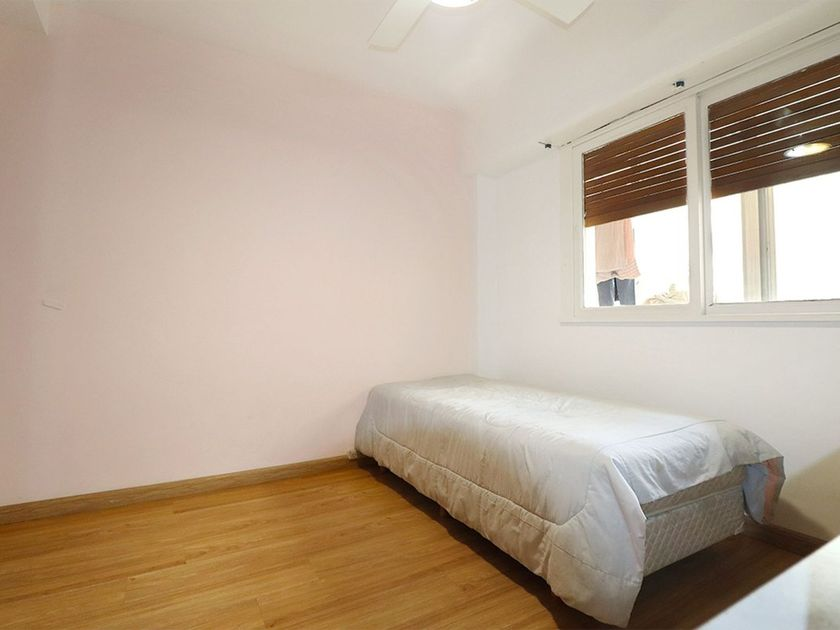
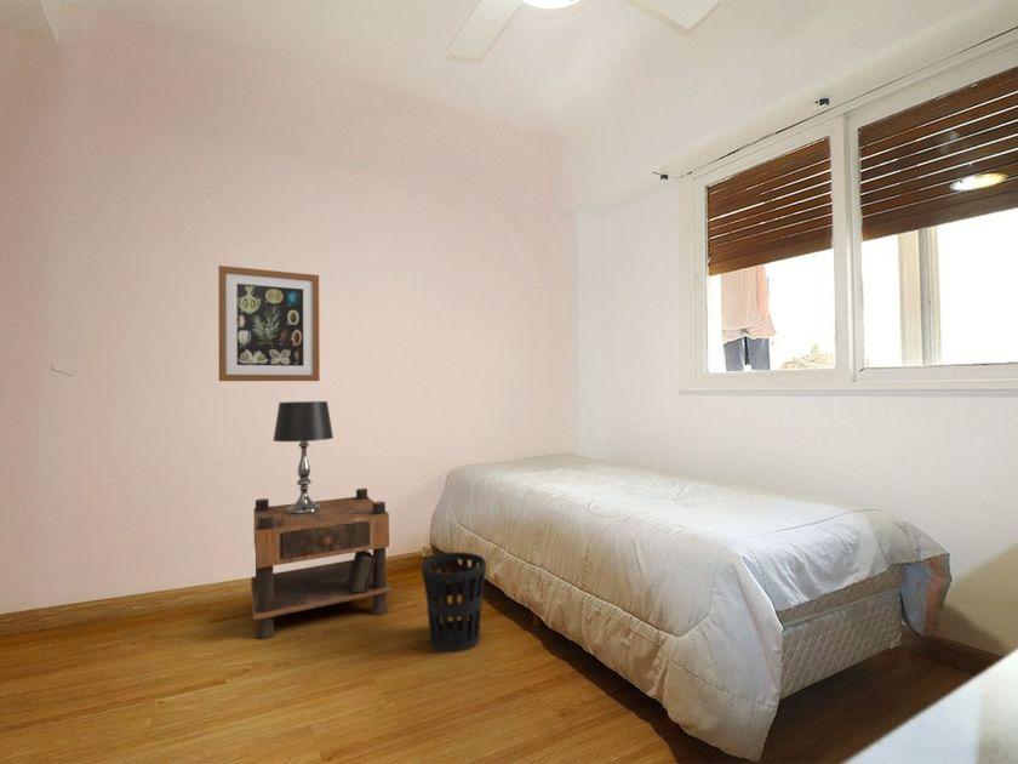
+ wall art [217,264,321,382]
+ table lamp [271,400,334,515]
+ nightstand [250,488,393,642]
+ wastebasket [421,551,487,654]
